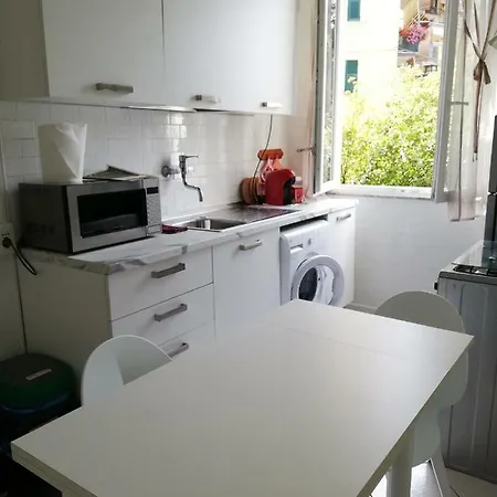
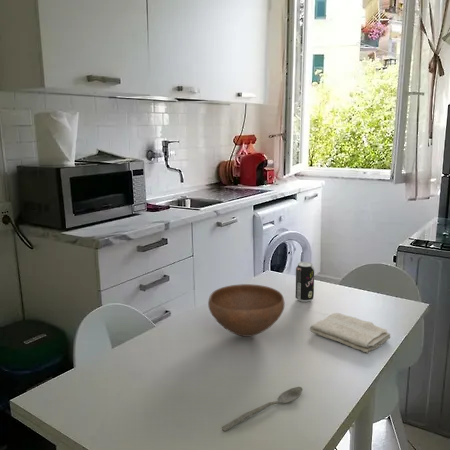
+ spoon [221,386,304,432]
+ beverage can [295,261,315,303]
+ washcloth [309,312,392,354]
+ bowl [207,283,286,338]
